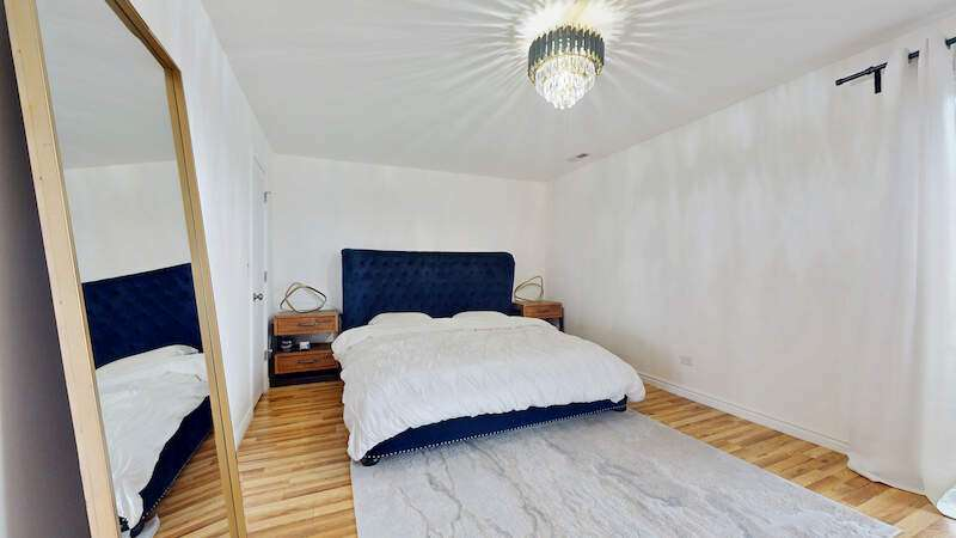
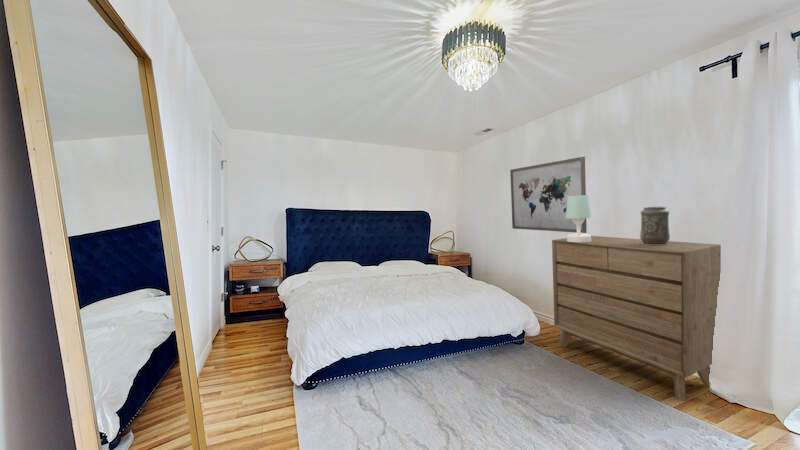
+ dresser [551,235,722,402]
+ wall art [509,156,588,234]
+ decorative vase [639,206,671,245]
+ table lamp [566,194,592,242]
